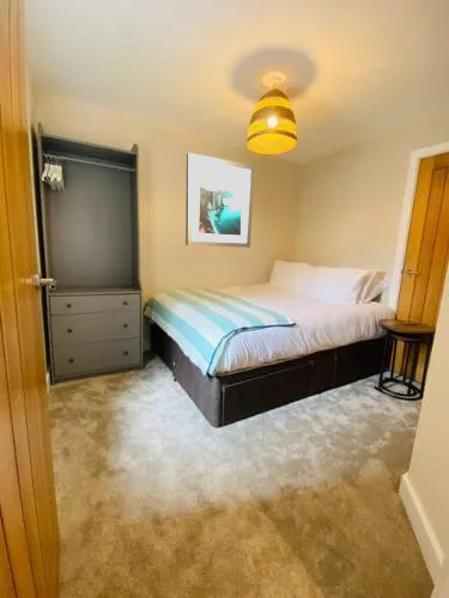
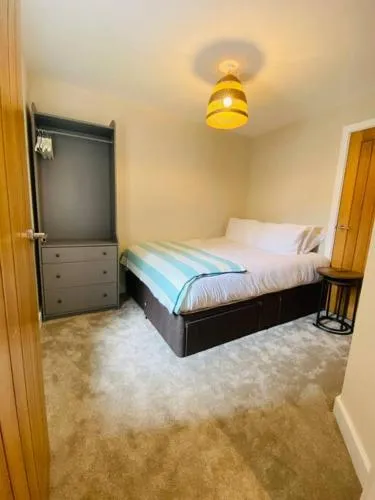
- wall art [184,152,255,249]
